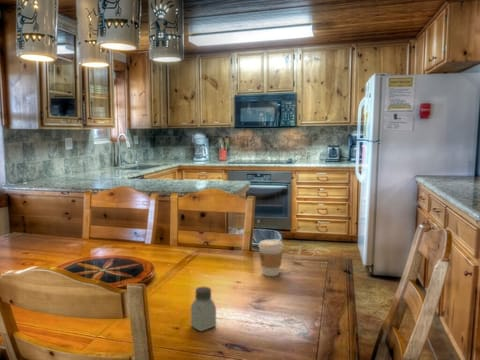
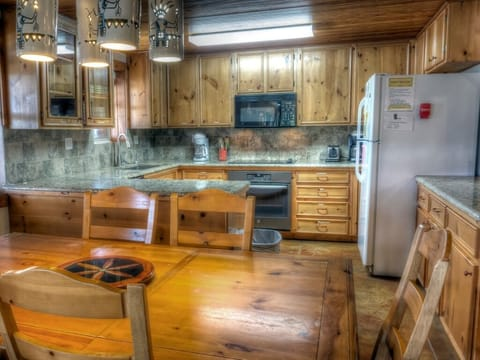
- saltshaker [190,286,217,332]
- coffee cup [258,239,284,277]
